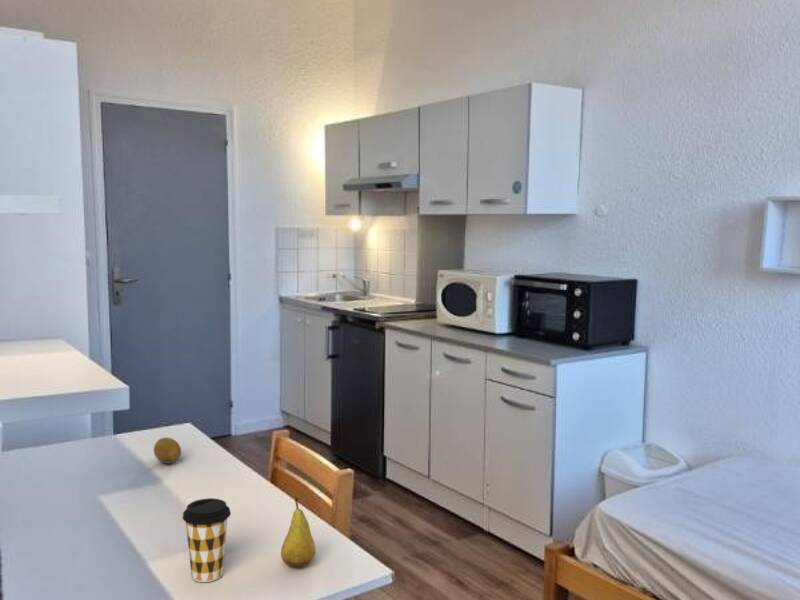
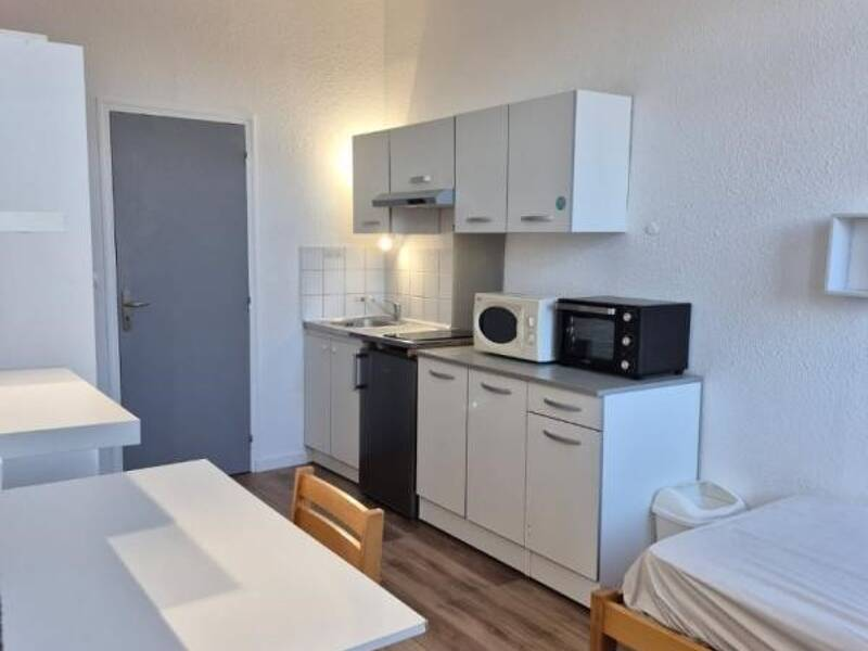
- fruit [153,436,182,465]
- fruit [280,497,317,568]
- coffee cup [181,497,232,583]
